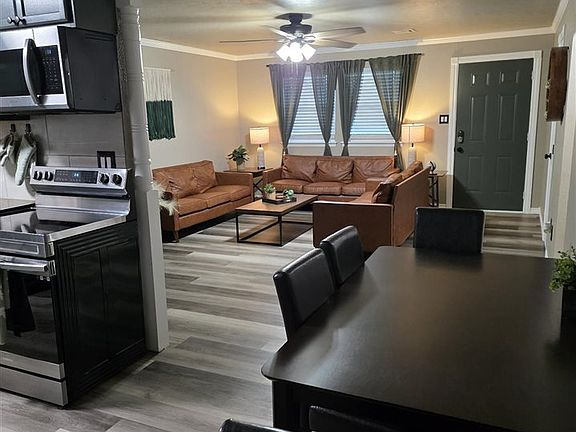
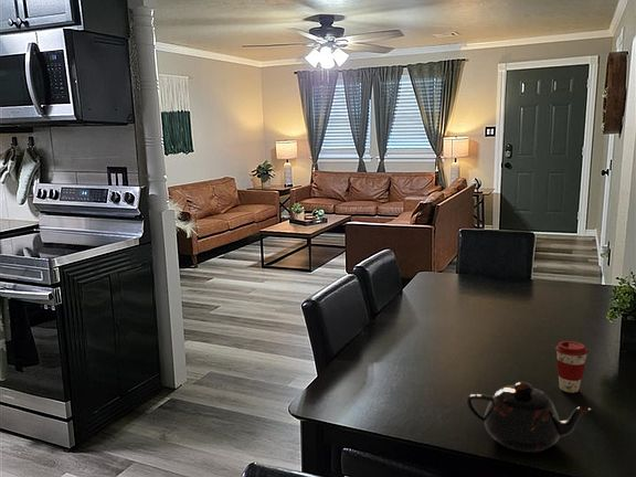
+ coffee cup [554,340,589,394]
+ teapot [466,381,593,454]
